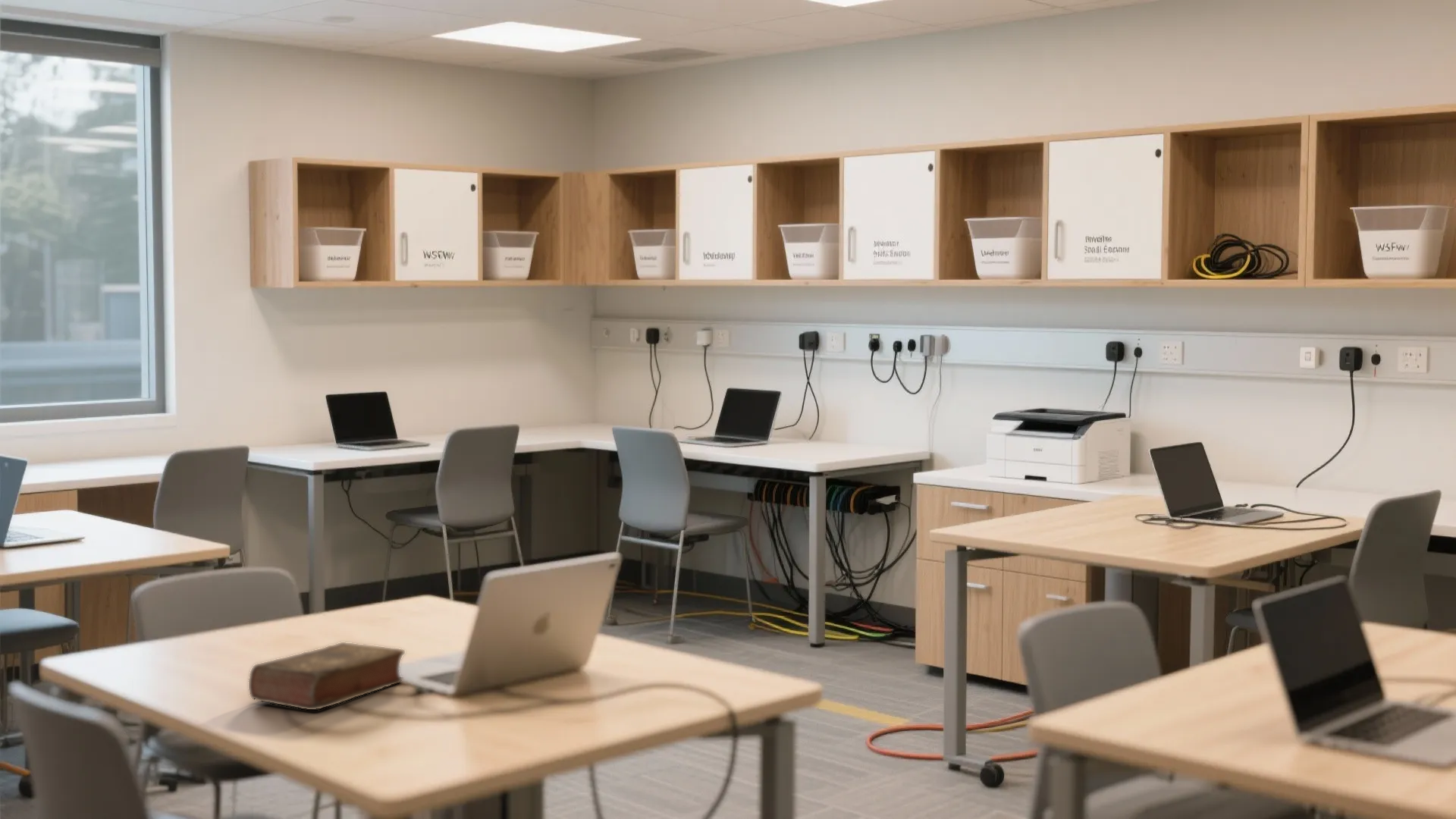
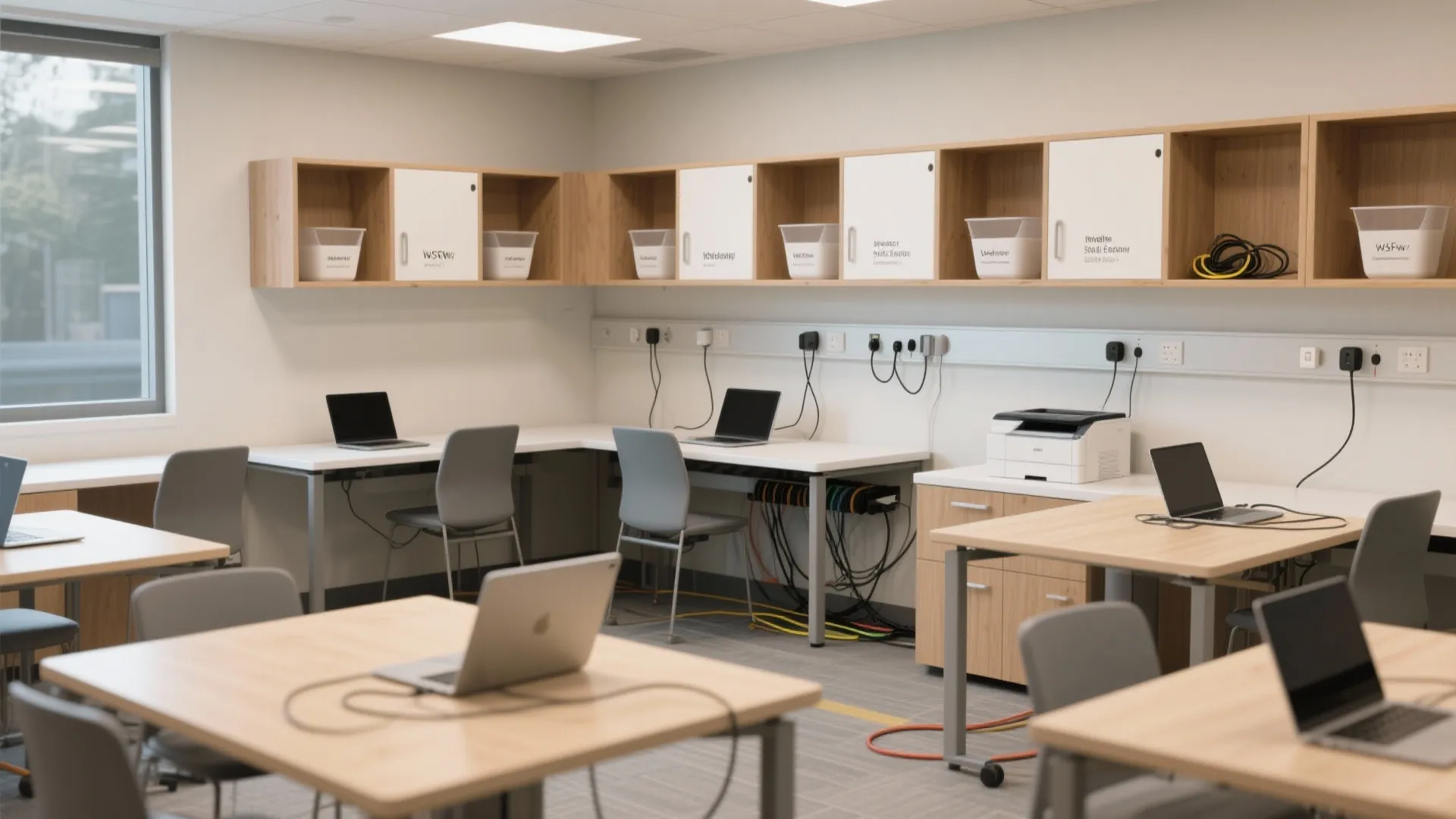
- book [248,642,406,711]
